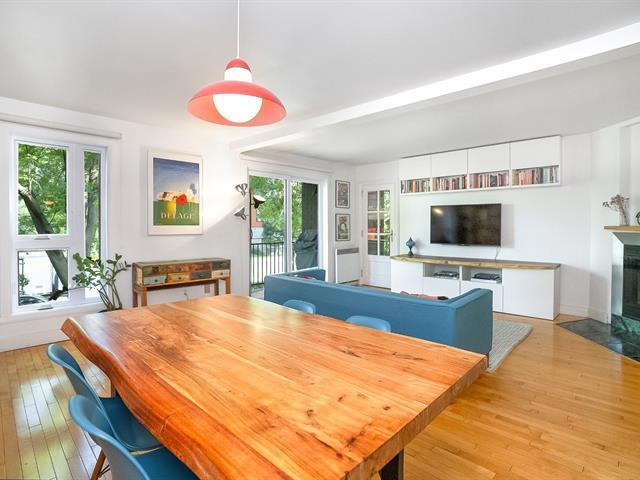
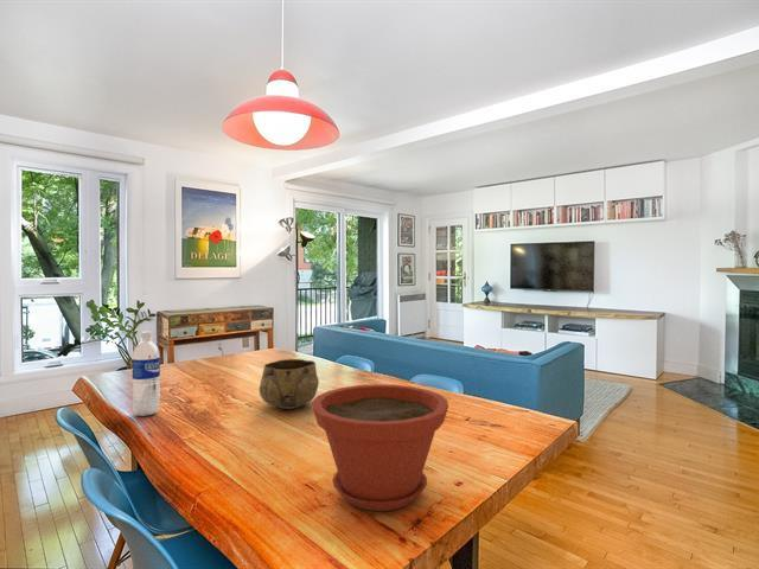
+ water bottle [132,331,161,417]
+ decorative bowl [259,358,320,410]
+ plant pot [311,383,449,512]
